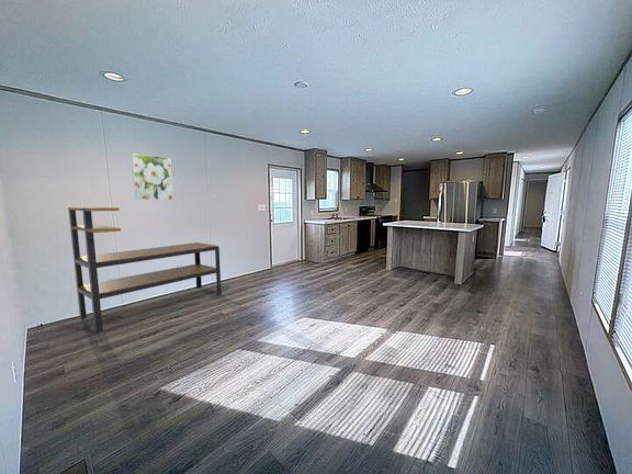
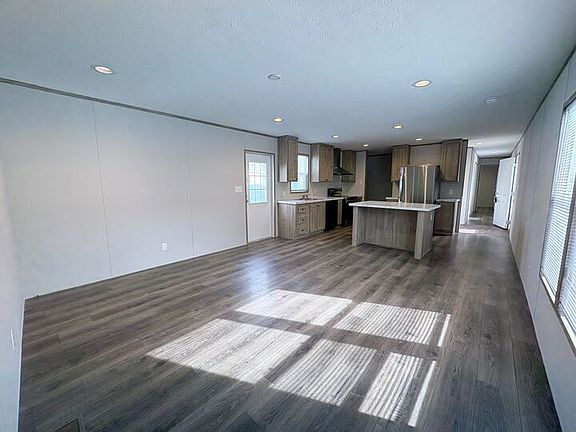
- shelving unit [67,206,223,332]
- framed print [131,153,174,201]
